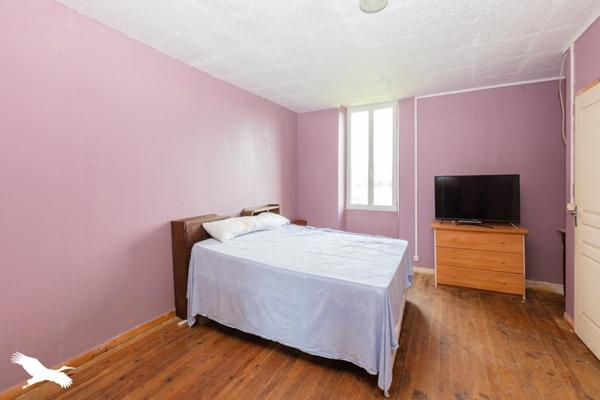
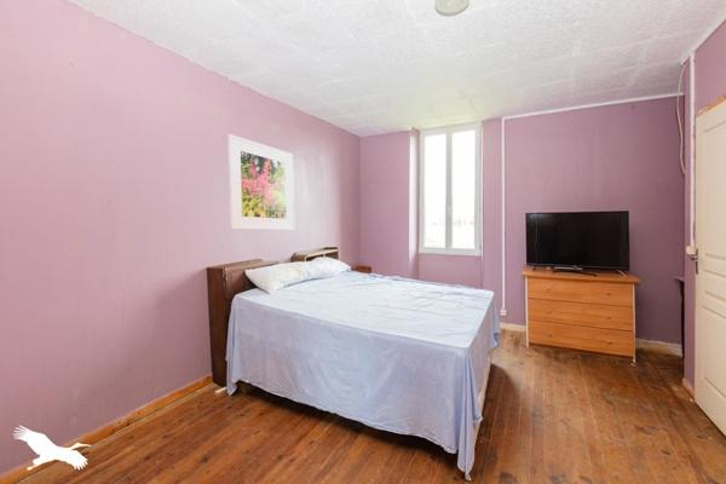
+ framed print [226,133,295,231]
